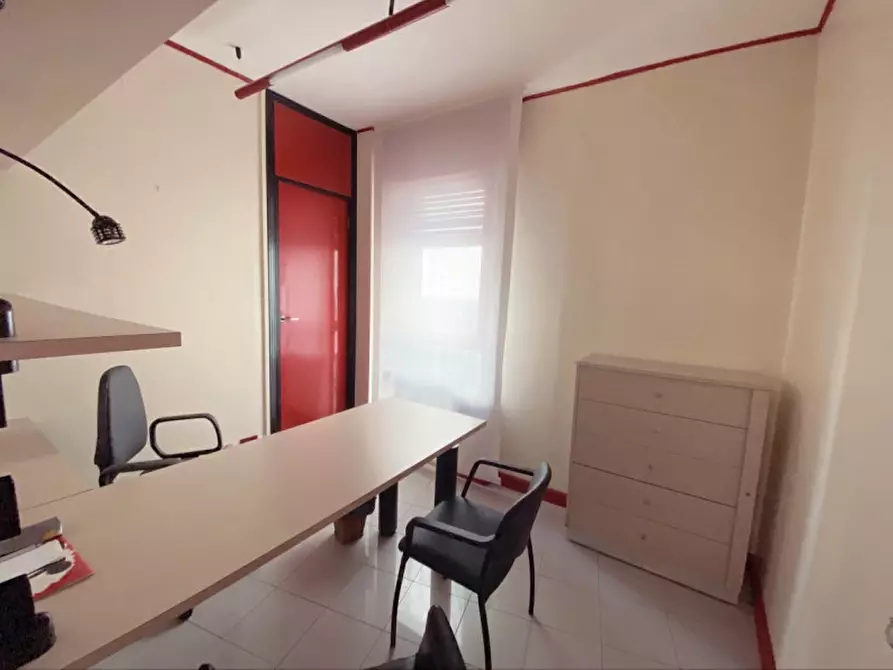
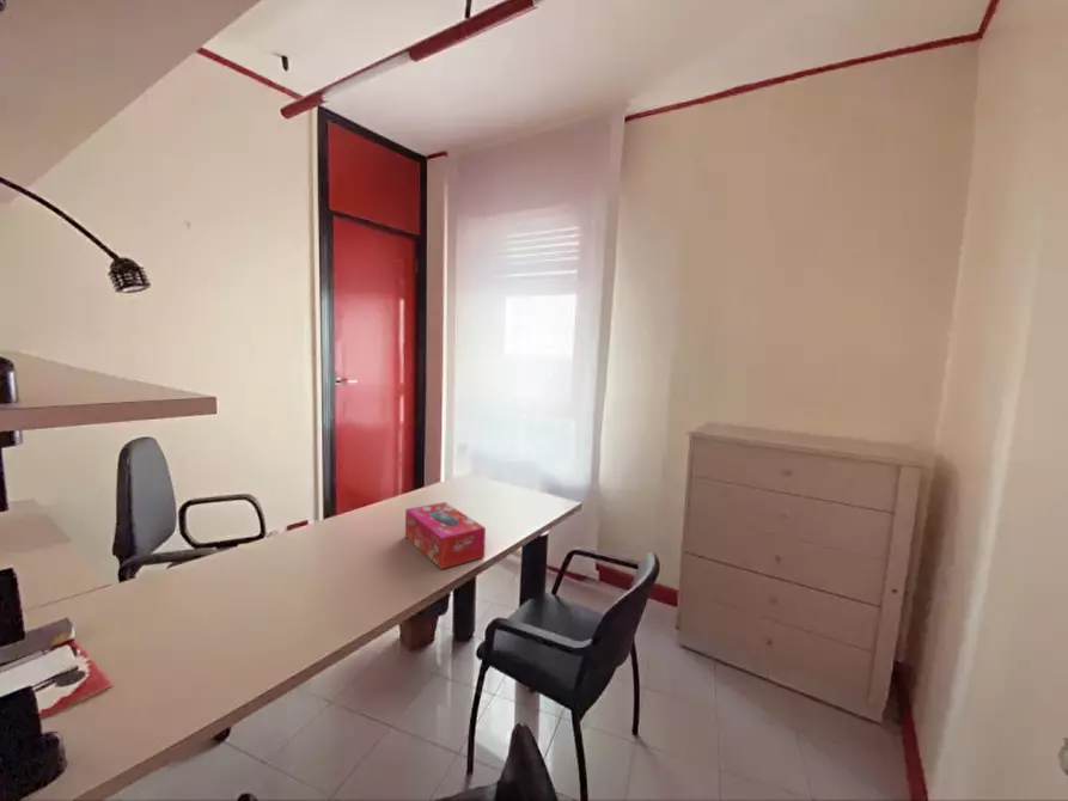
+ tissue box [404,501,487,570]
